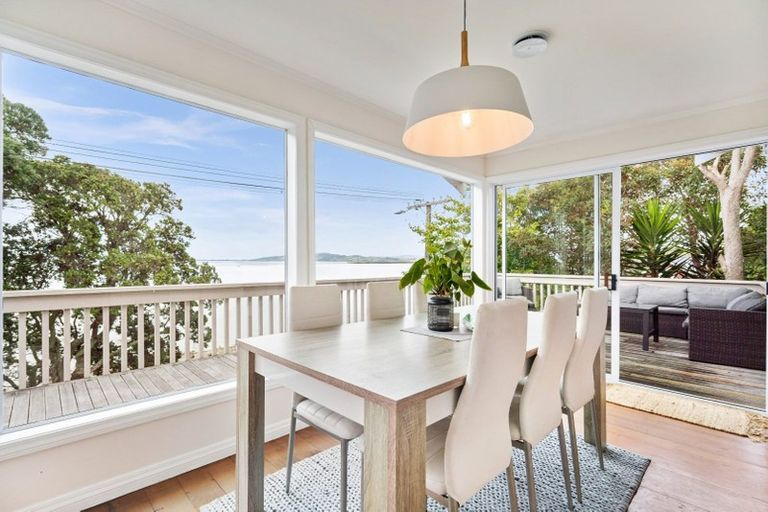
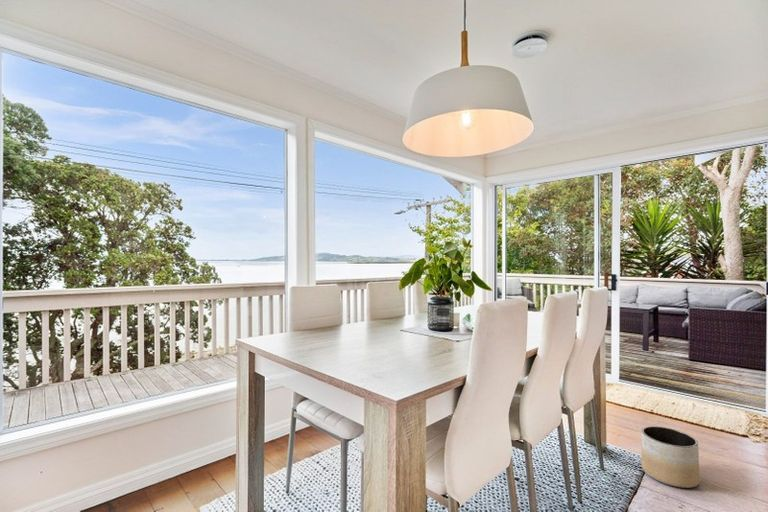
+ planter [640,425,700,489]
